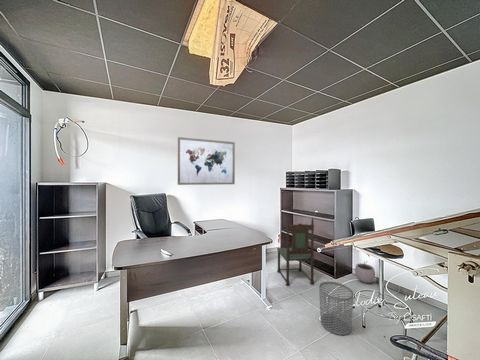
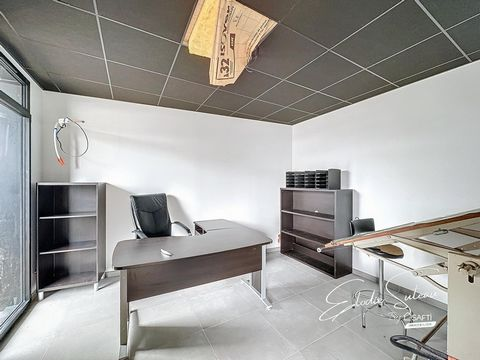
- dining chair [276,217,315,287]
- plant pot [354,261,376,284]
- wall art [177,136,236,186]
- waste bin [318,281,354,336]
